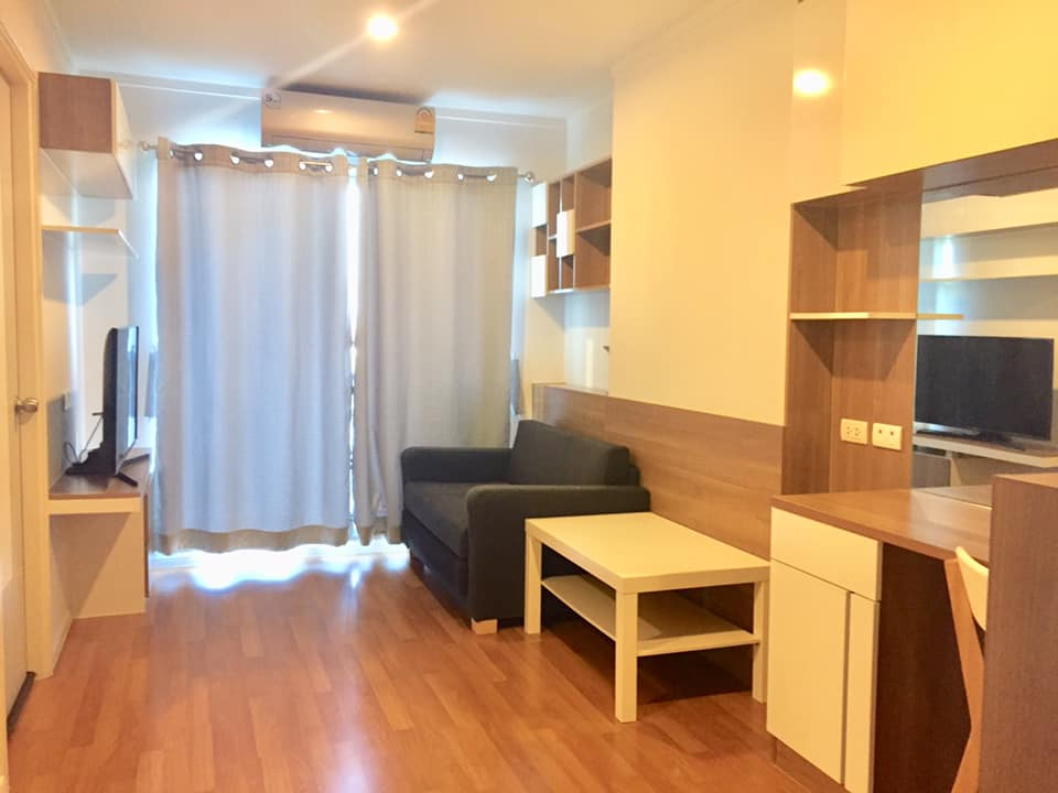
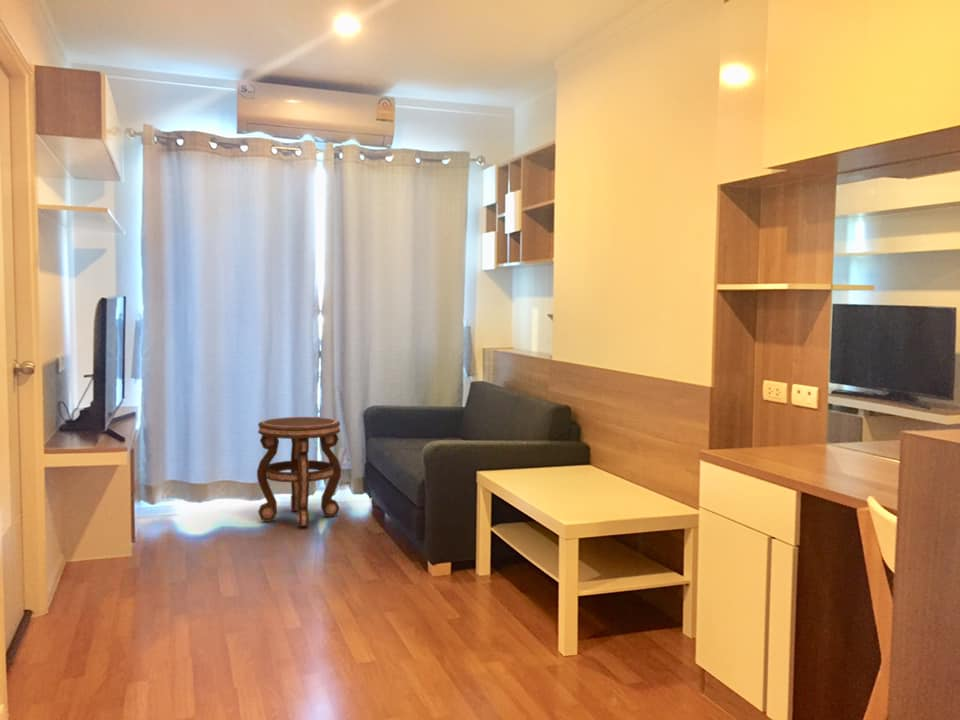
+ side table [256,416,342,528]
